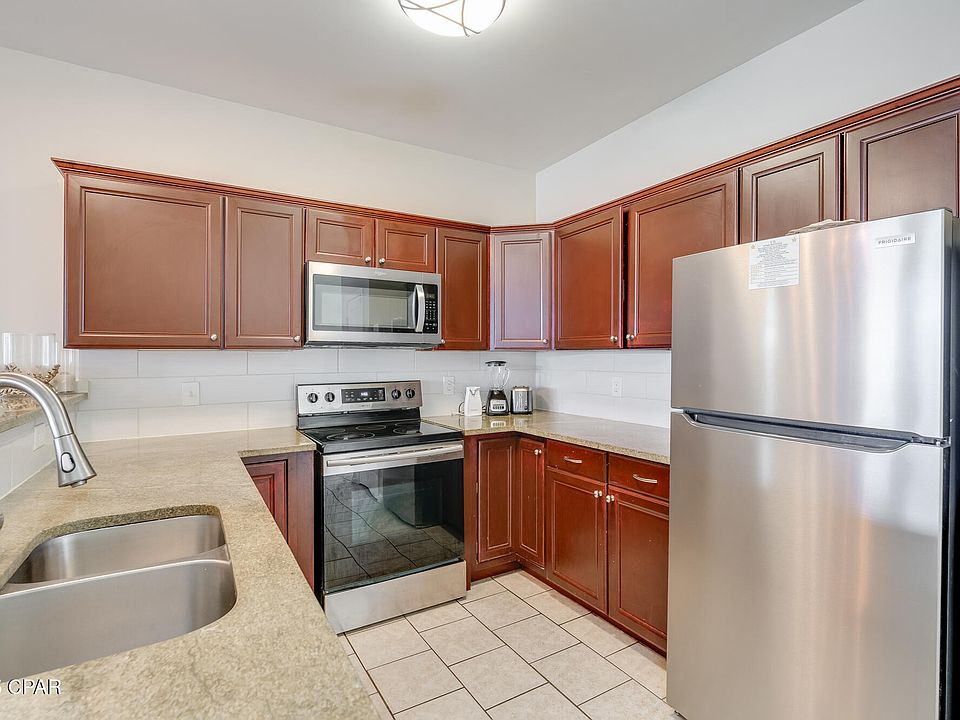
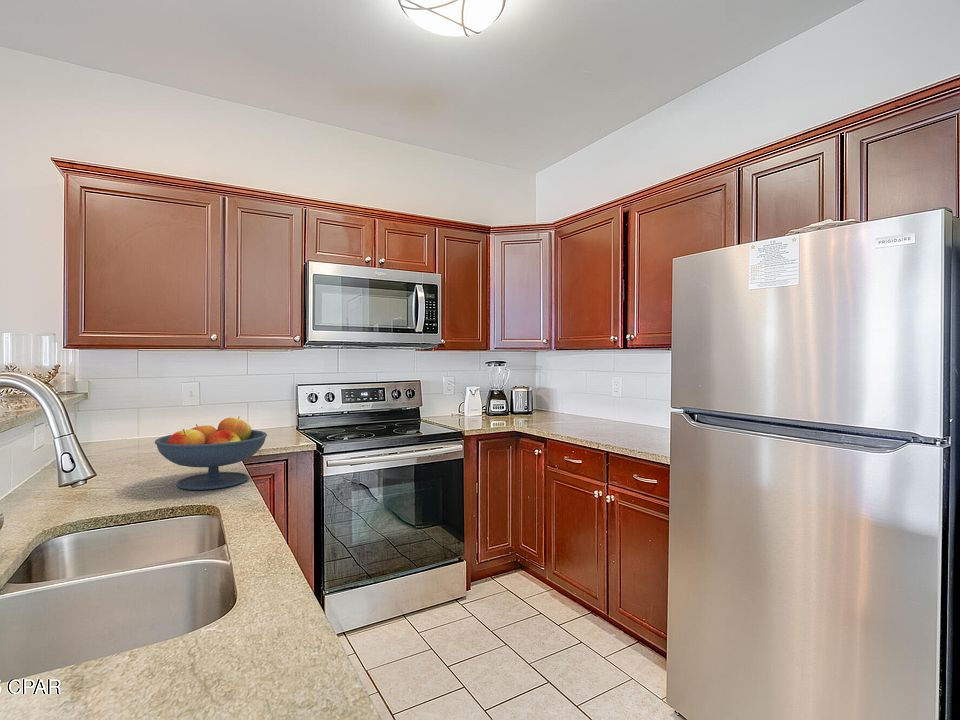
+ fruit bowl [154,415,268,491]
